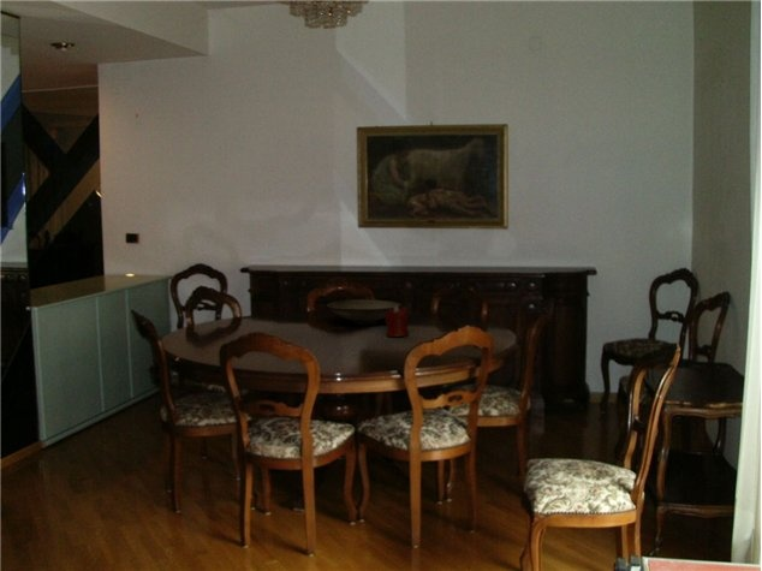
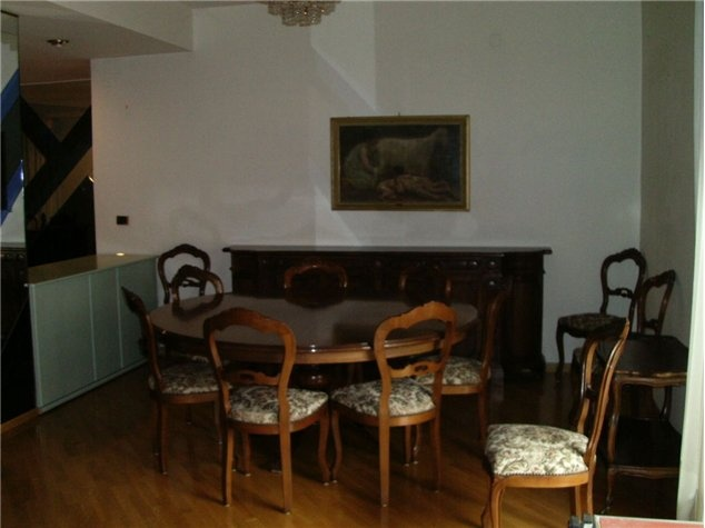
- decorative bowl [326,298,403,326]
- candle [383,305,410,338]
